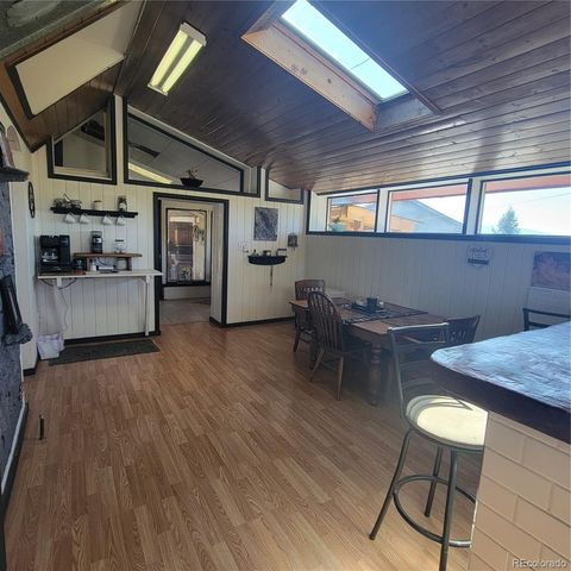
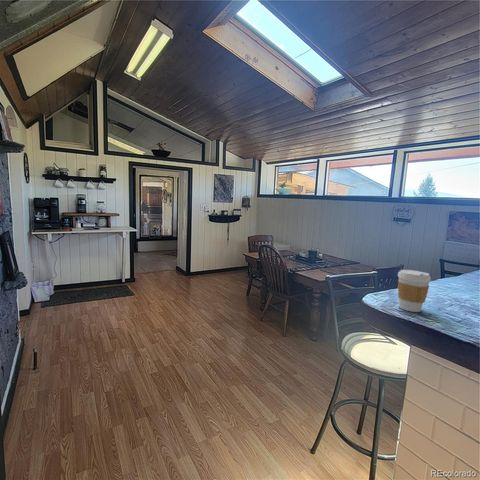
+ coffee cup [397,269,432,313]
